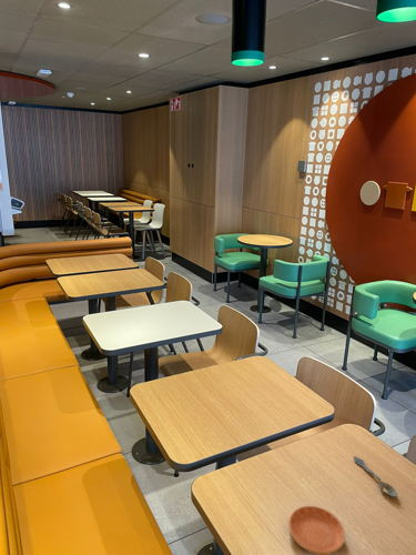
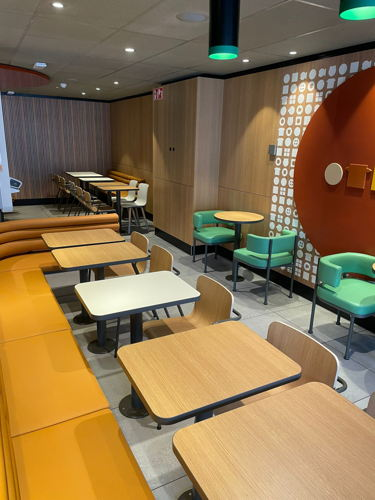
- spoon [353,455,398,498]
- saucer [287,505,346,555]
